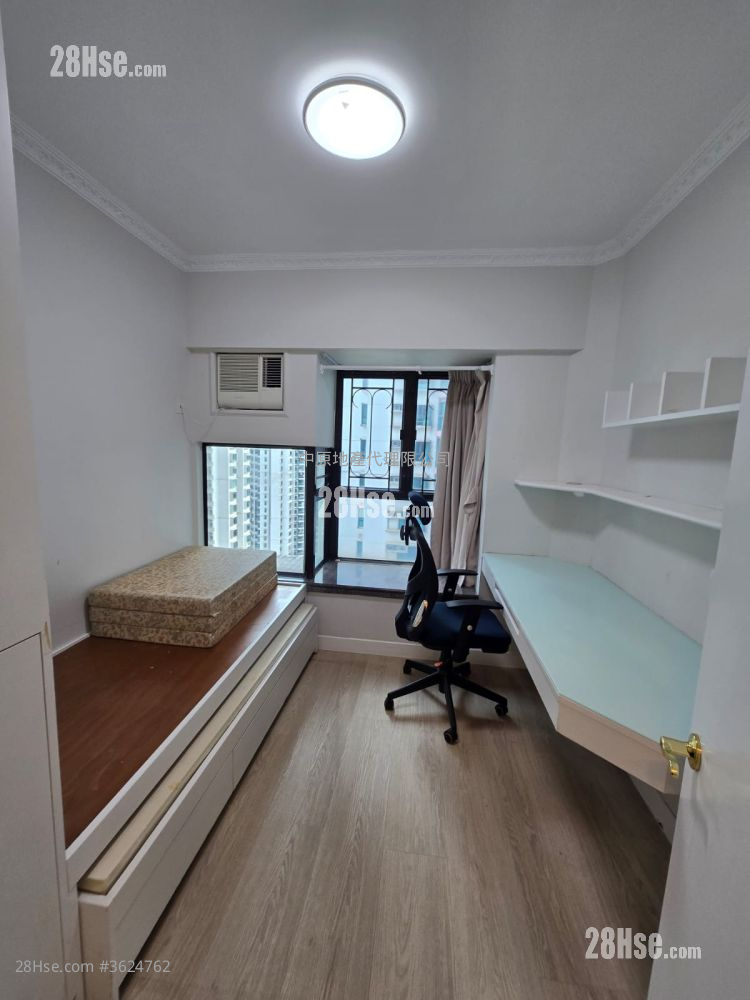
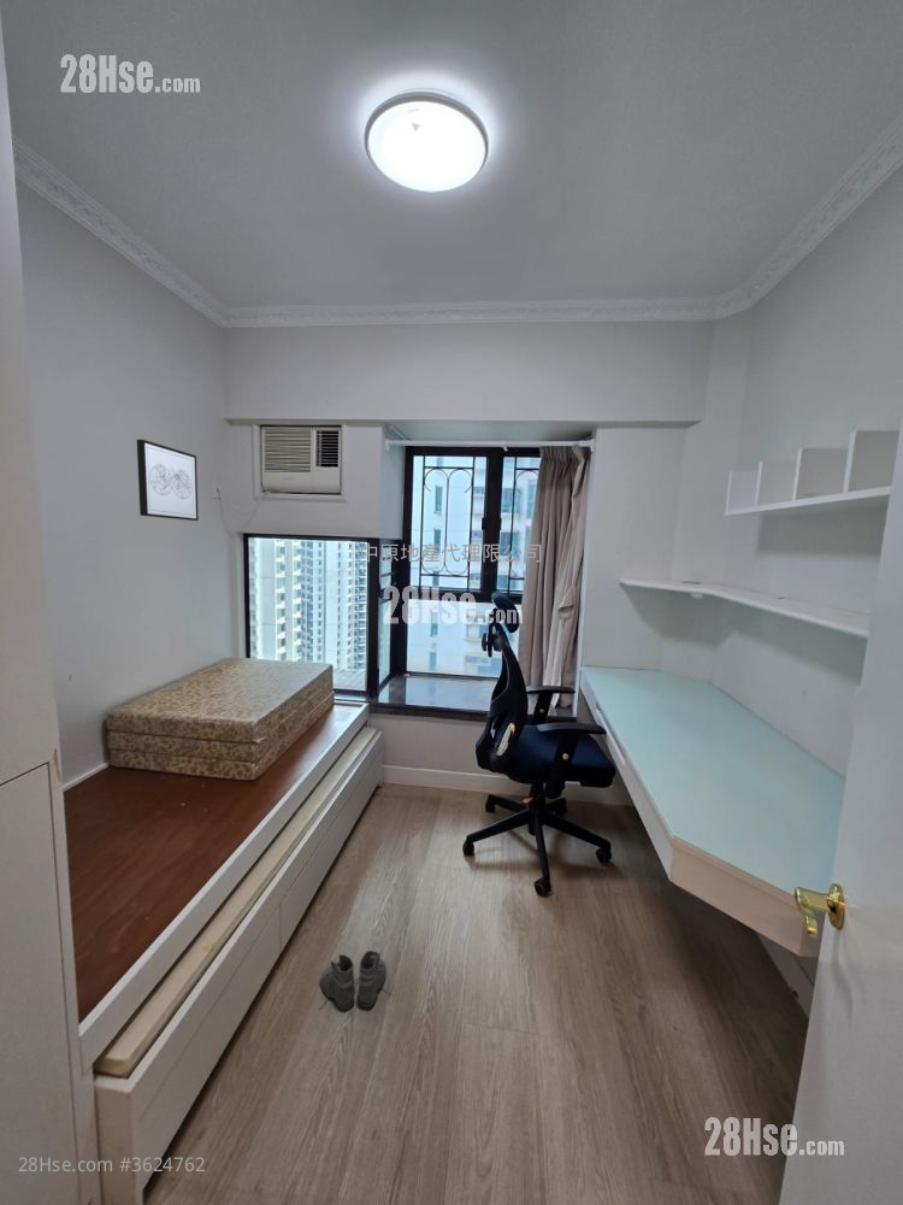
+ wall art [136,439,200,522]
+ boots [318,950,391,1011]
